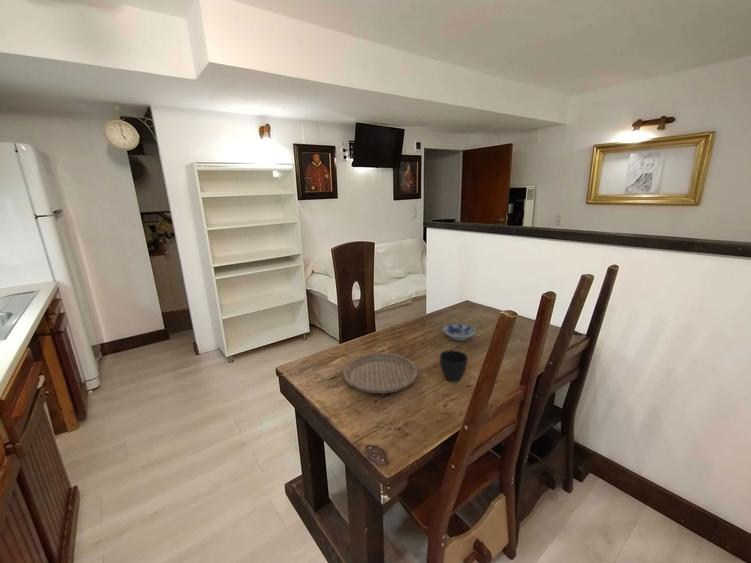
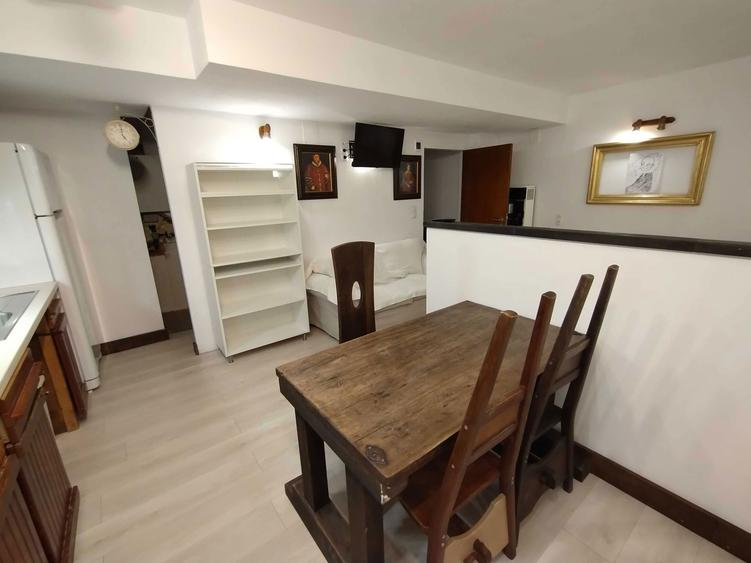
- cup [439,349,469,383]
- plate [342,352,419,394]
- bowl [442,323,476,342]
